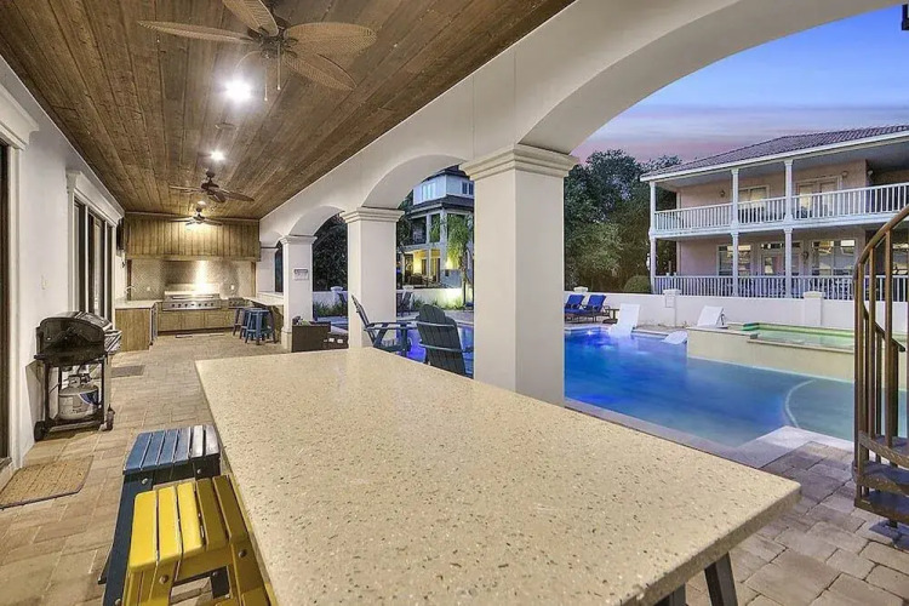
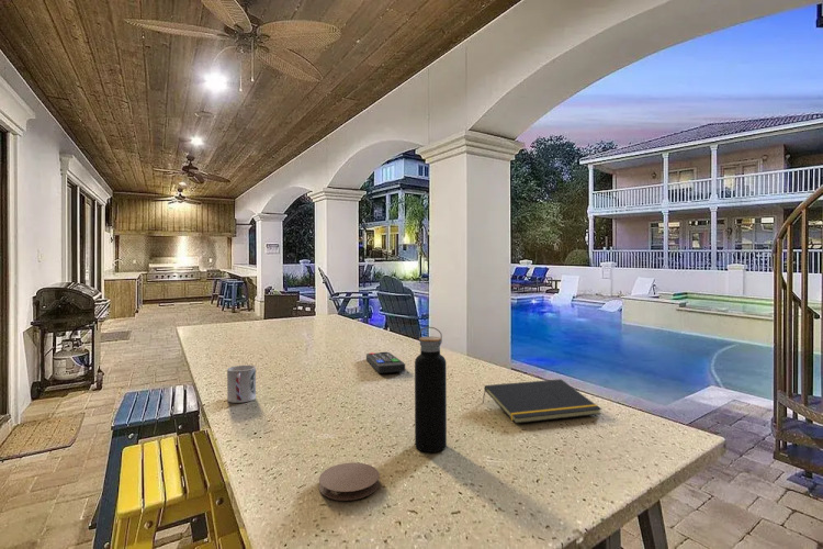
+ remote control [365,351,406,374]
+ cup [226,365,257,404]
+ water bottle [414,326,448,453]
+ coaster [318,461,381,502]
+ notepad [482,378,602,425]
